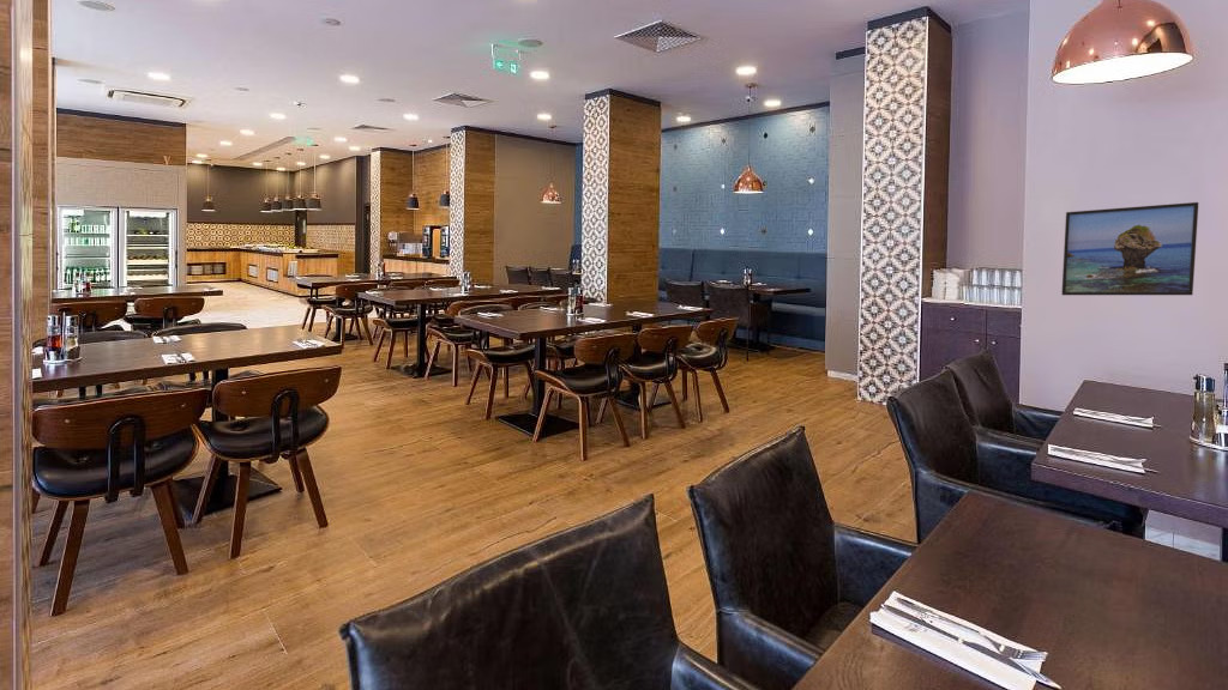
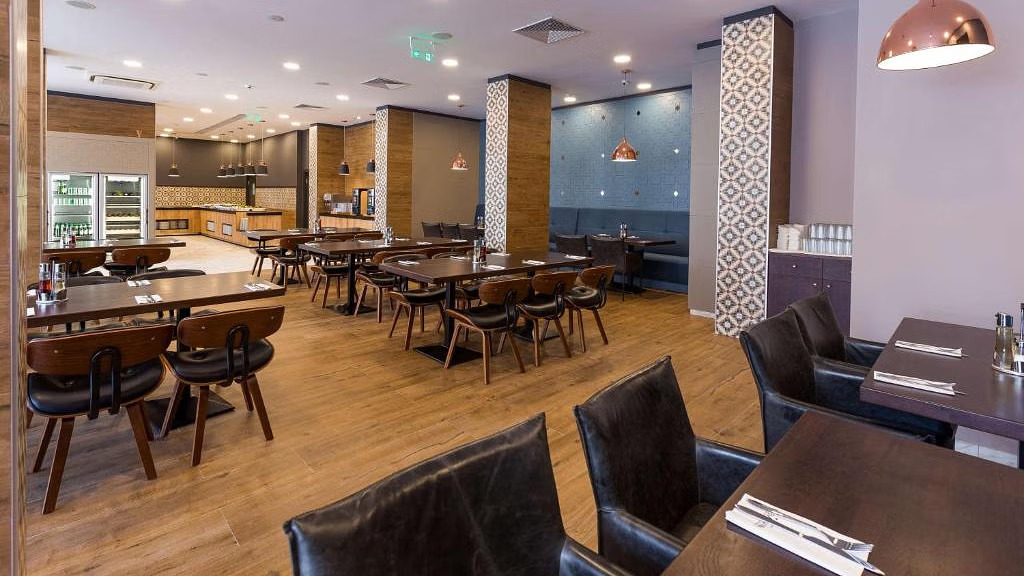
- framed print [1060,201,1199,296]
